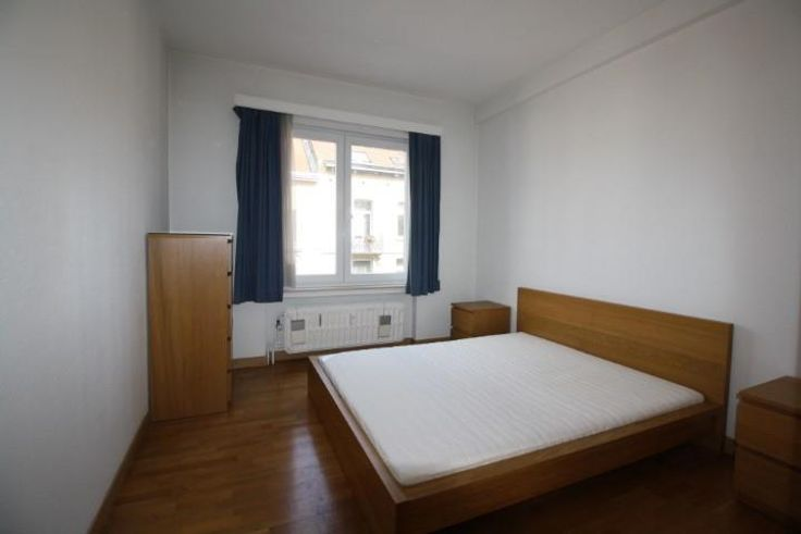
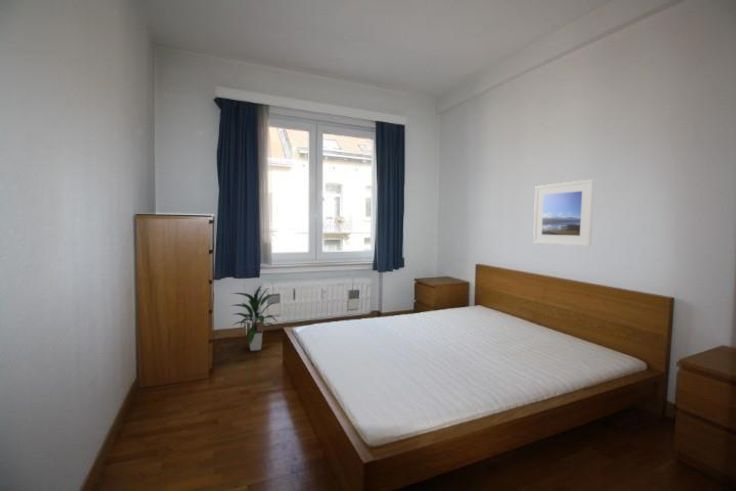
+ indoor plant [229,285,279,352]
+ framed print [532,178,595,248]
